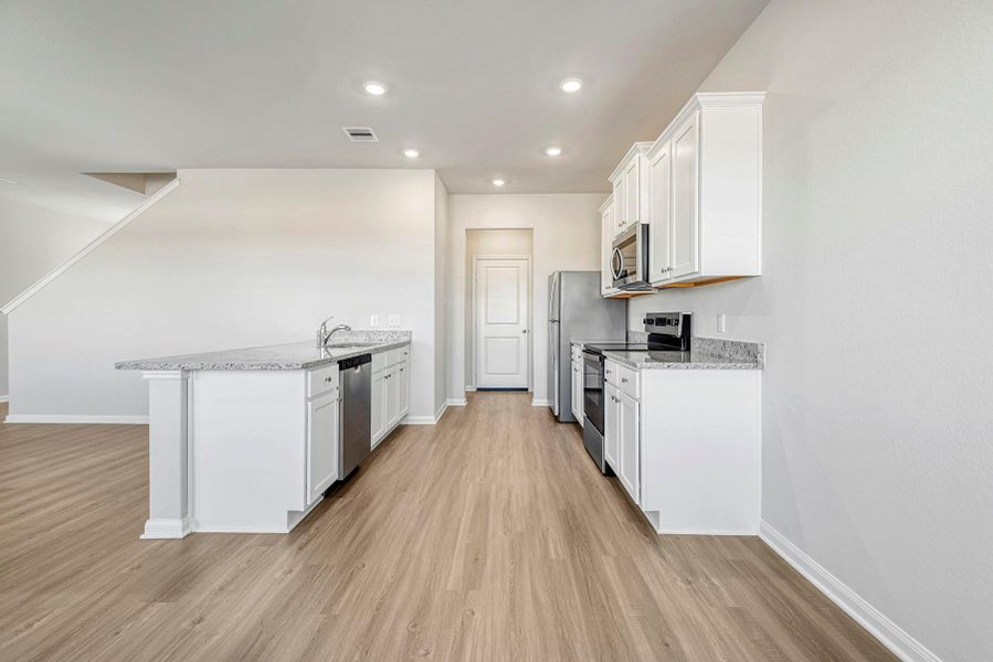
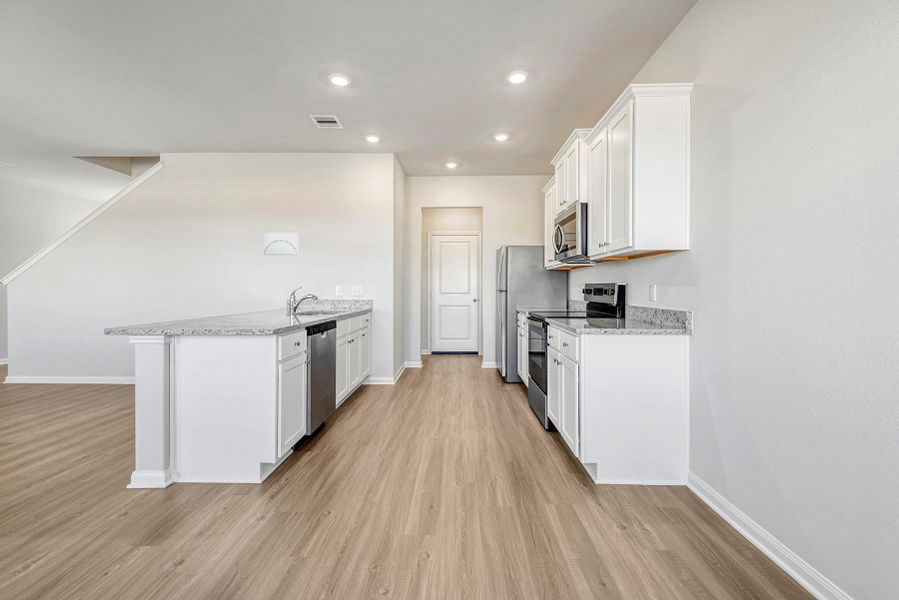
+ wall art [263,232,299,256]
